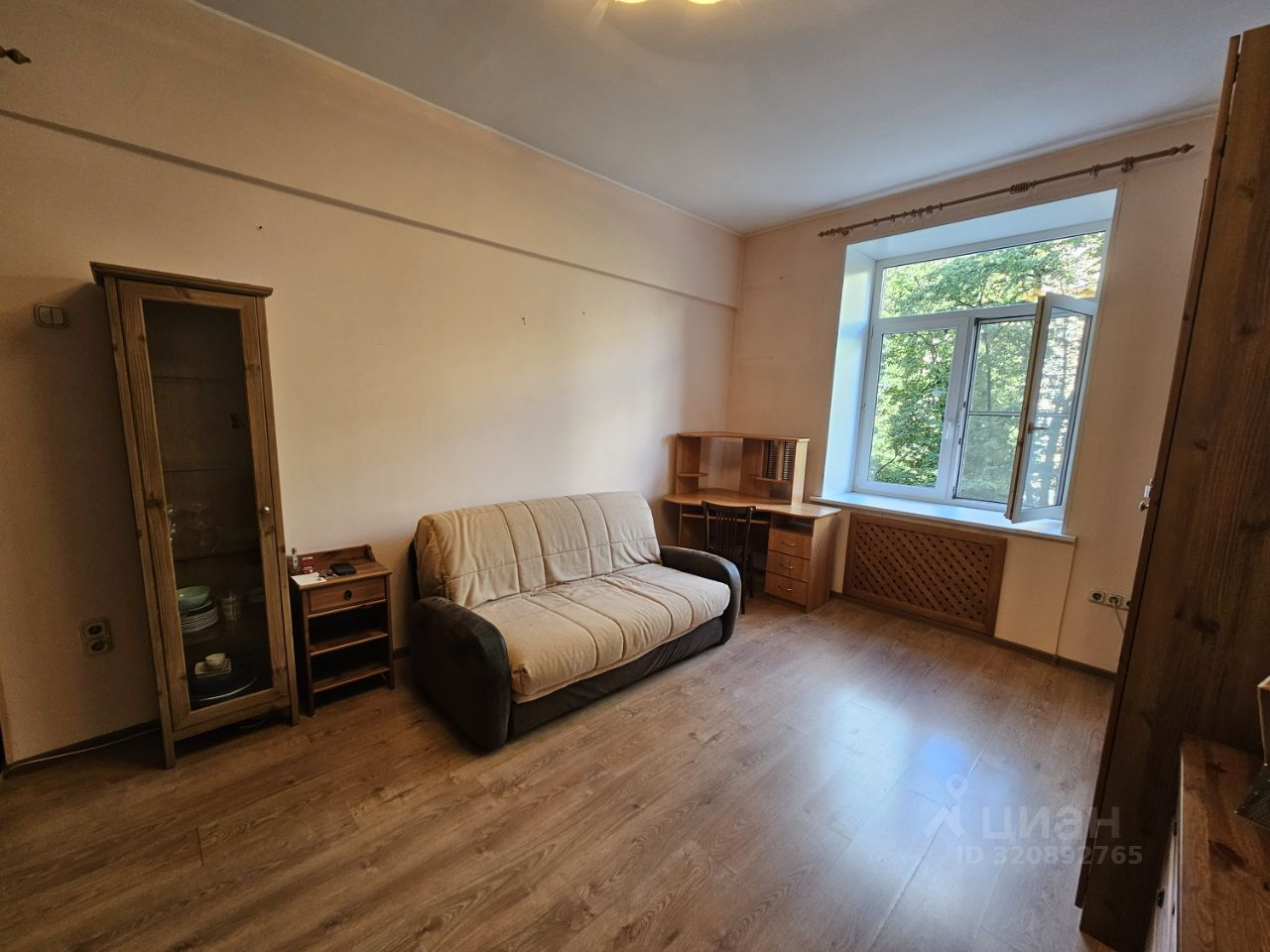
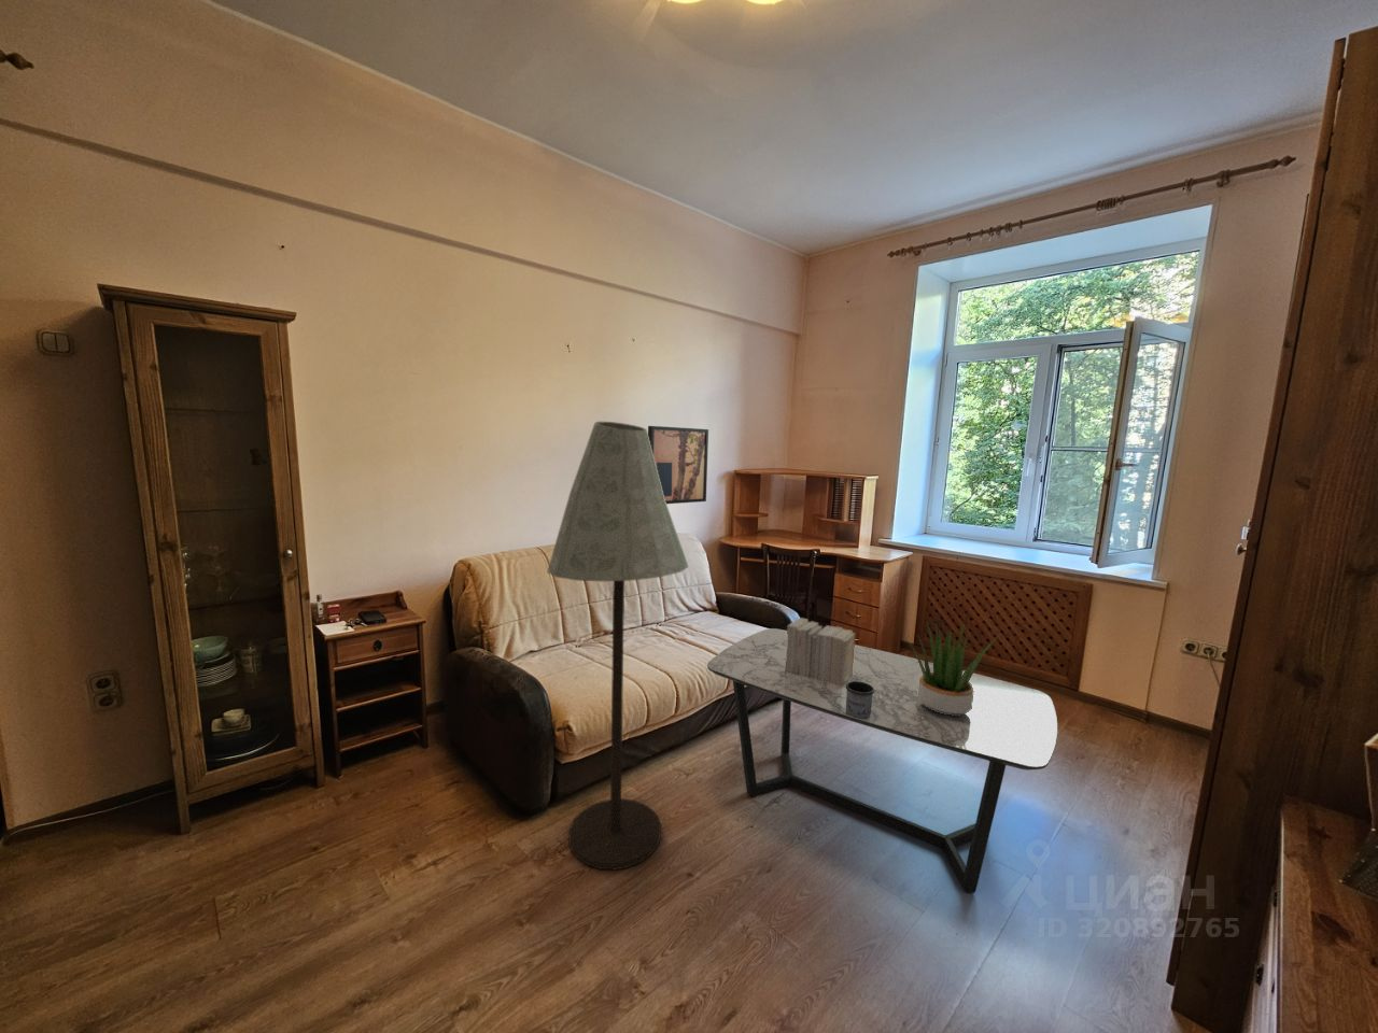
+ potted plant [903,617,998,715]
+ wall art [647,425,710,505]
+ coffee table [706,627,1058,894]
+ mug [846,681,875,717]
+ books [784,616,857,688]
+ floor lamp [546,421,689,871]
